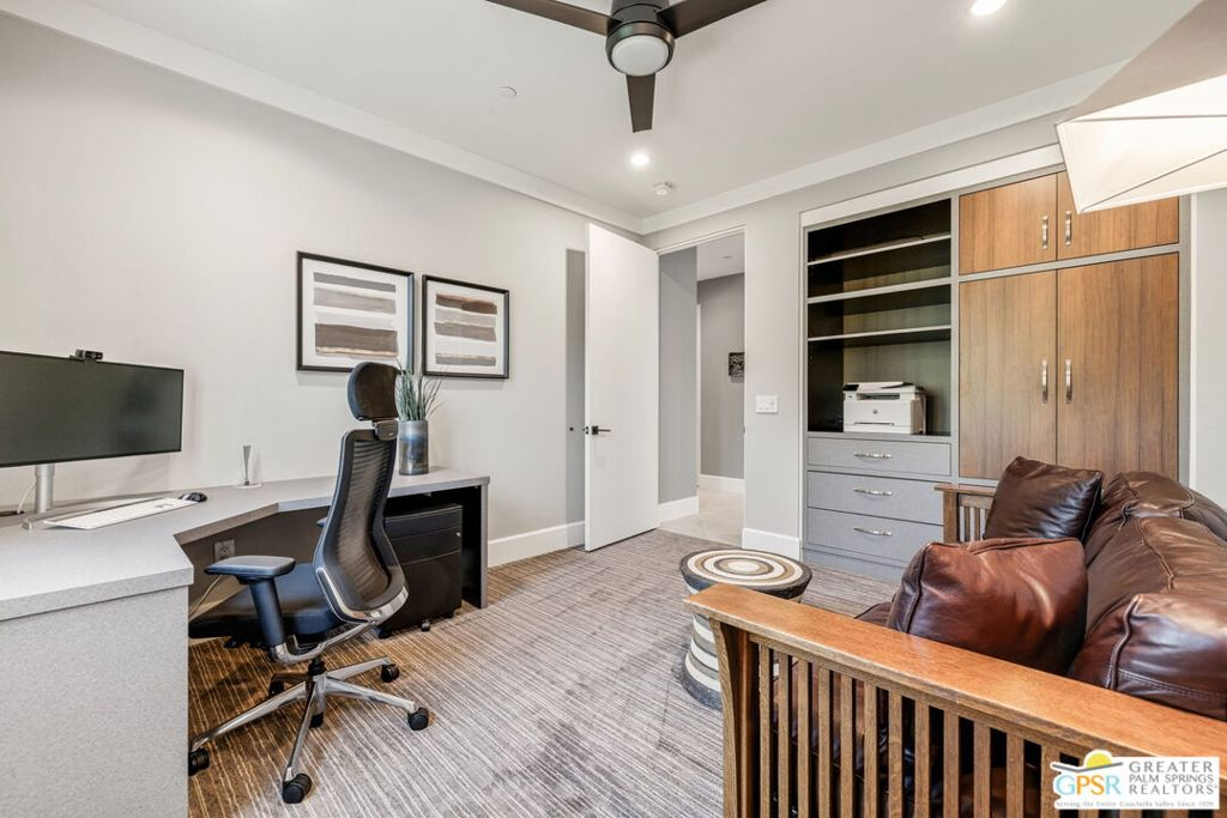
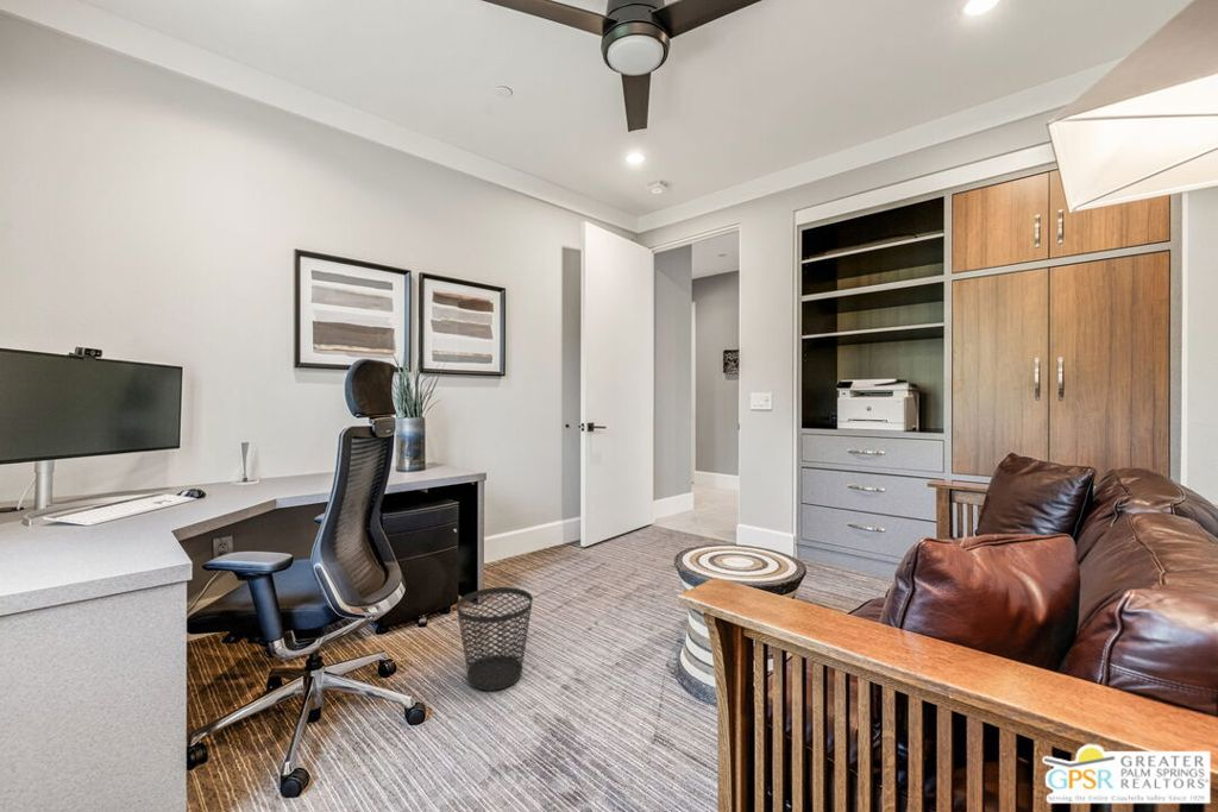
+ wastebasket [456,586,534,692]
